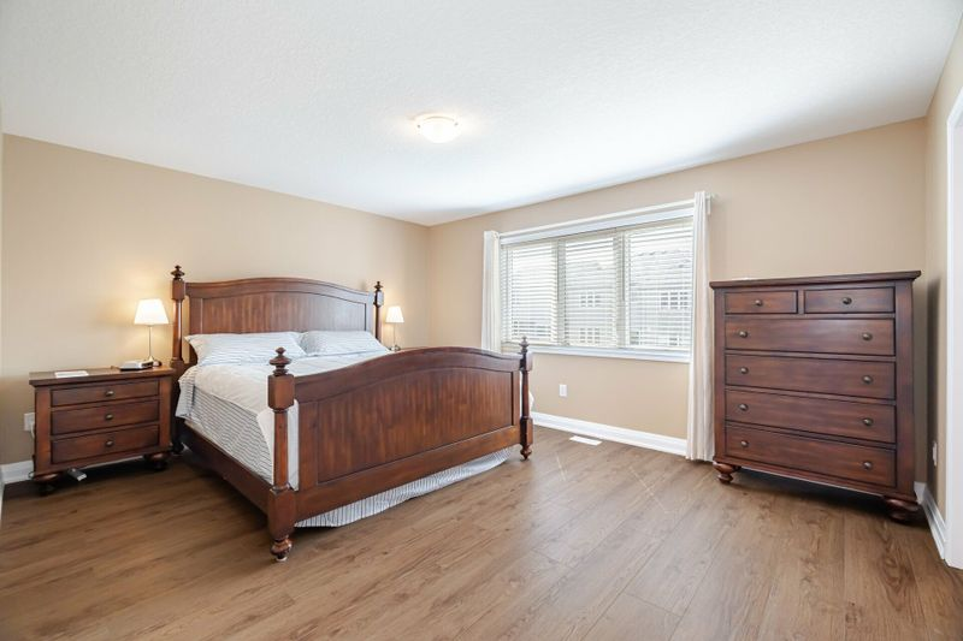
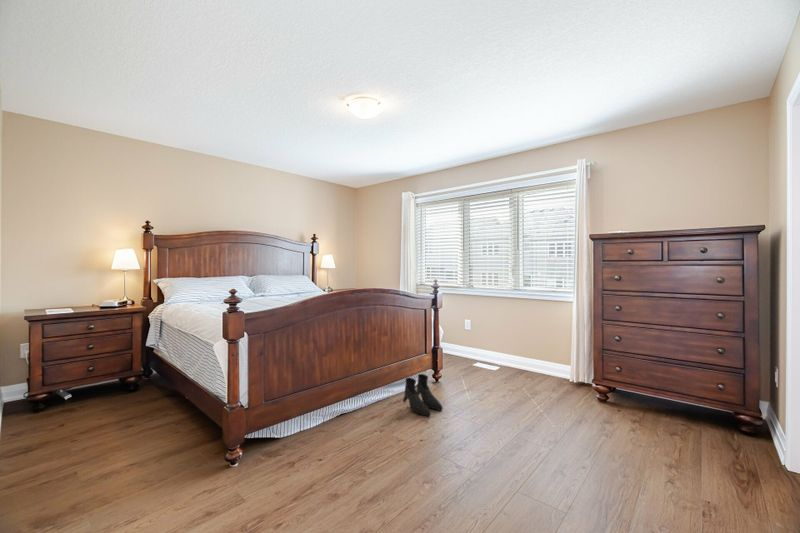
+ boots [402,373,444,417]
